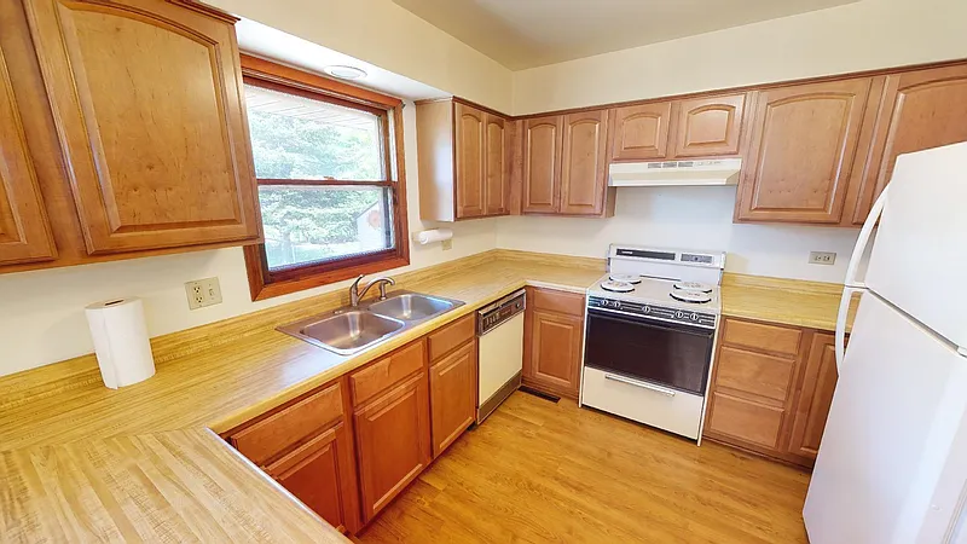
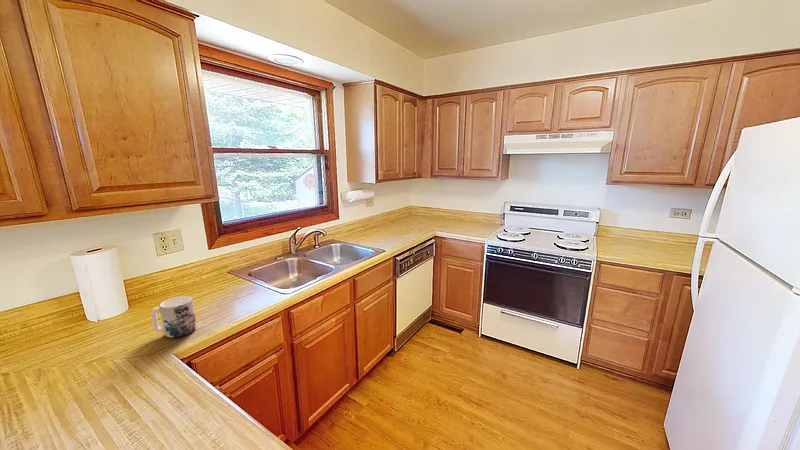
+ mug [150,295,197,339]
